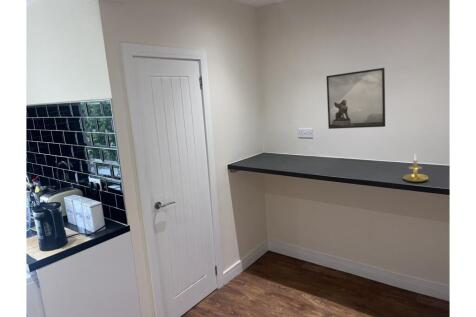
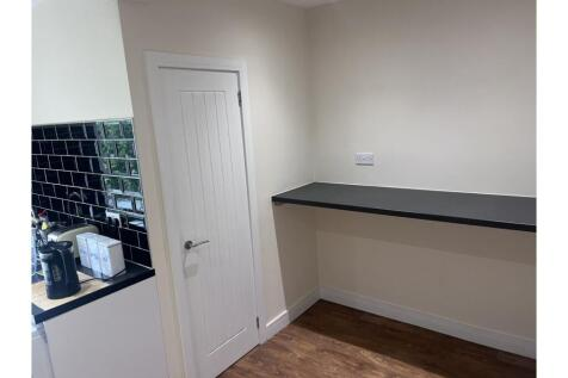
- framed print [326,67,386,130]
- candle holder [402,152,429,183]
